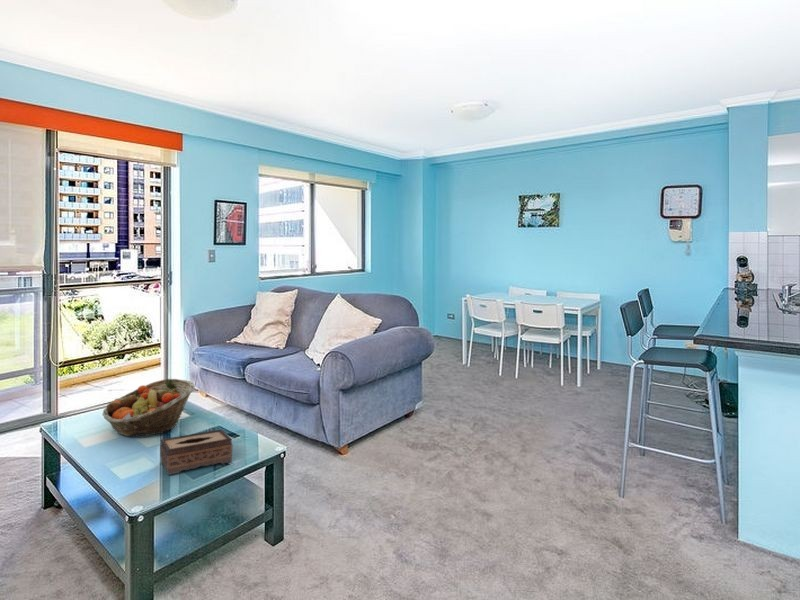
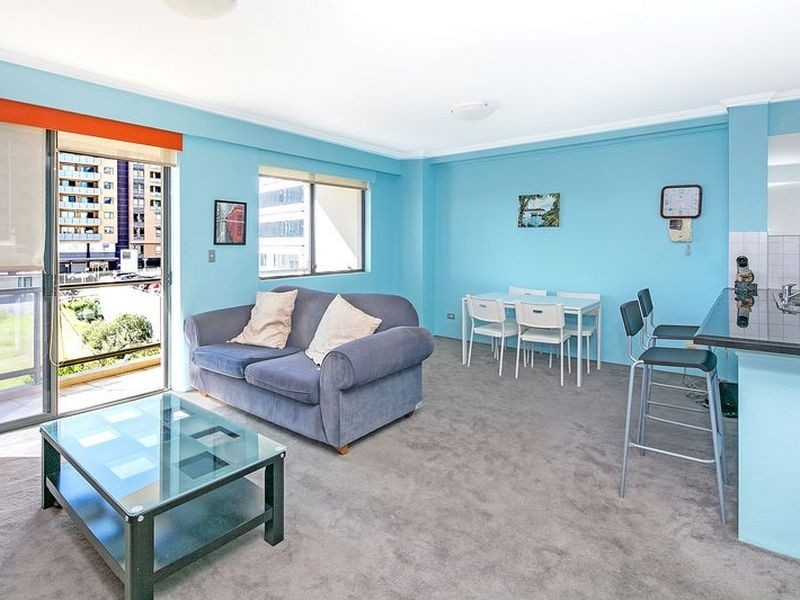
- tissue box [159,429,233,476]
- fruit basket [101,378,196,437]
